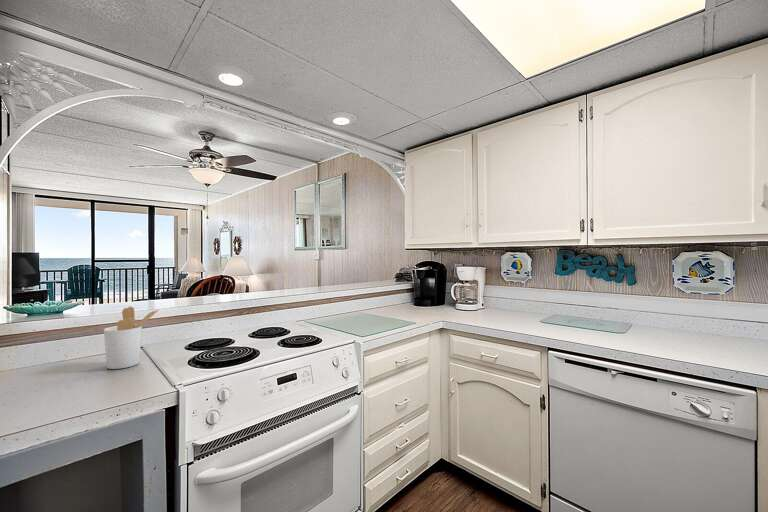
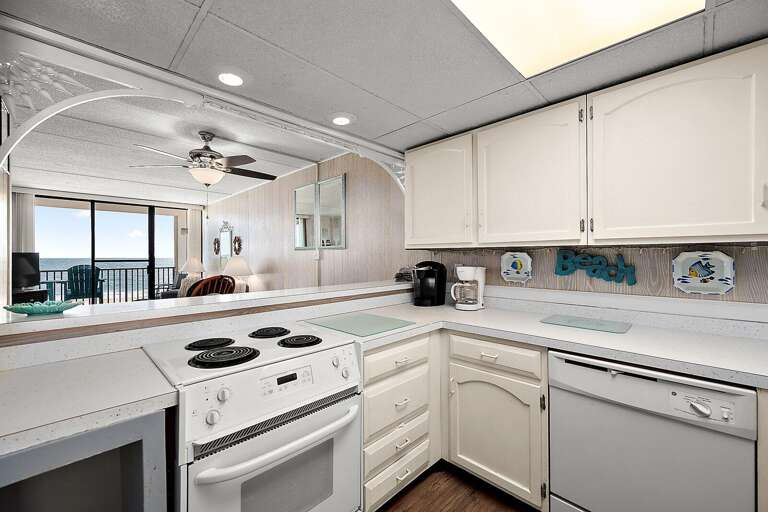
- utensil holder [103,306,161,370]
